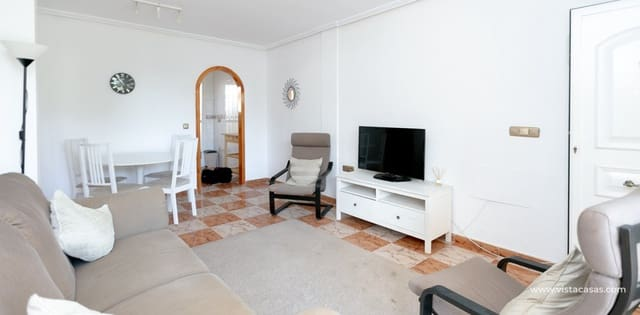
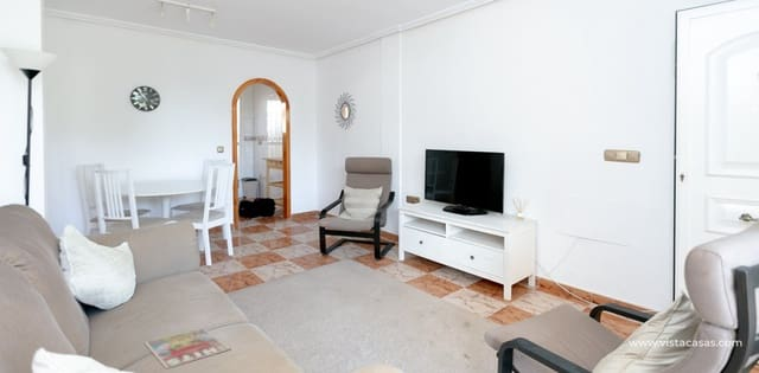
+ magazine [143,327,232,369]
